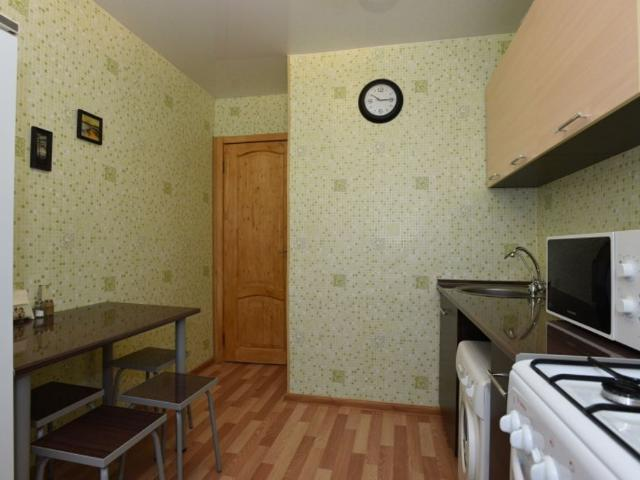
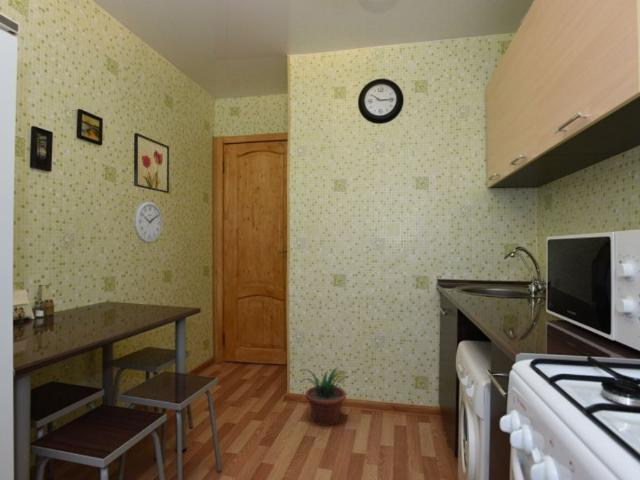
+ wall clock [133,200,163,244]
+ wall art [133,132,170,194]
+ potted plant [300,366,351,427]
